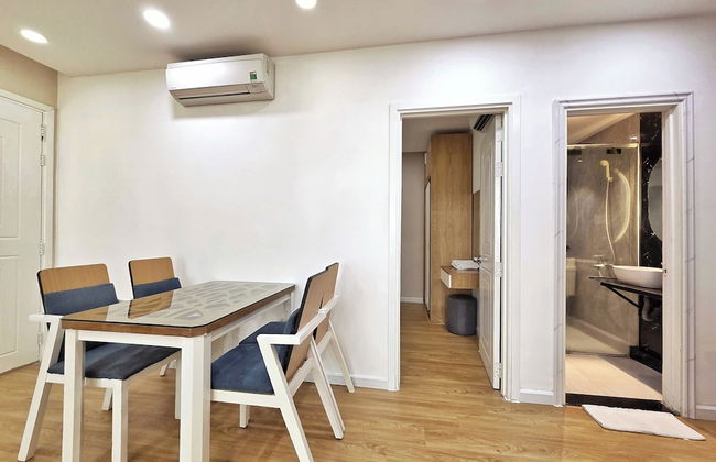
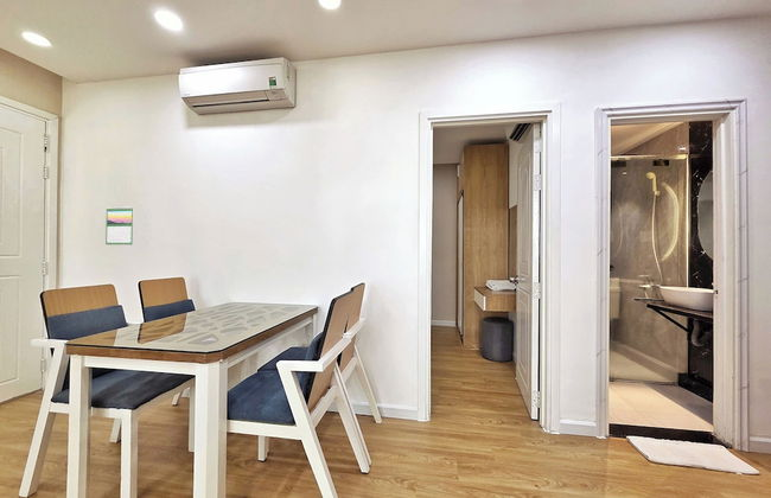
+ calendar [104,205,135,245]
